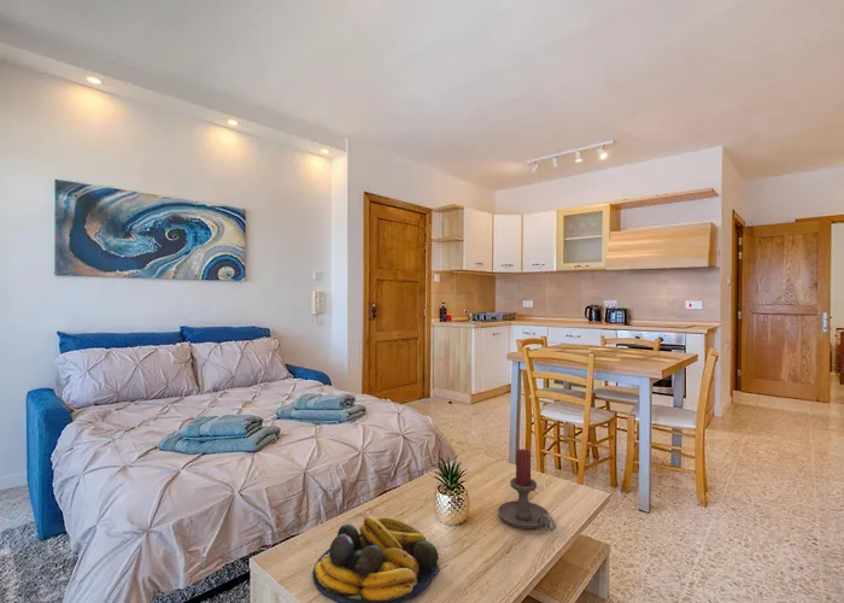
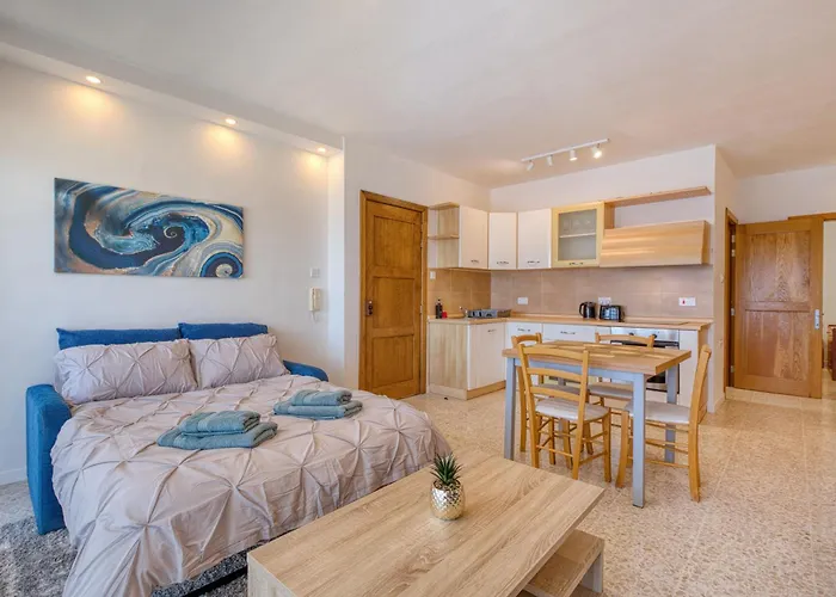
- fruit bowl [312,515,441,603]
- candle holder [497,447,557,532]
